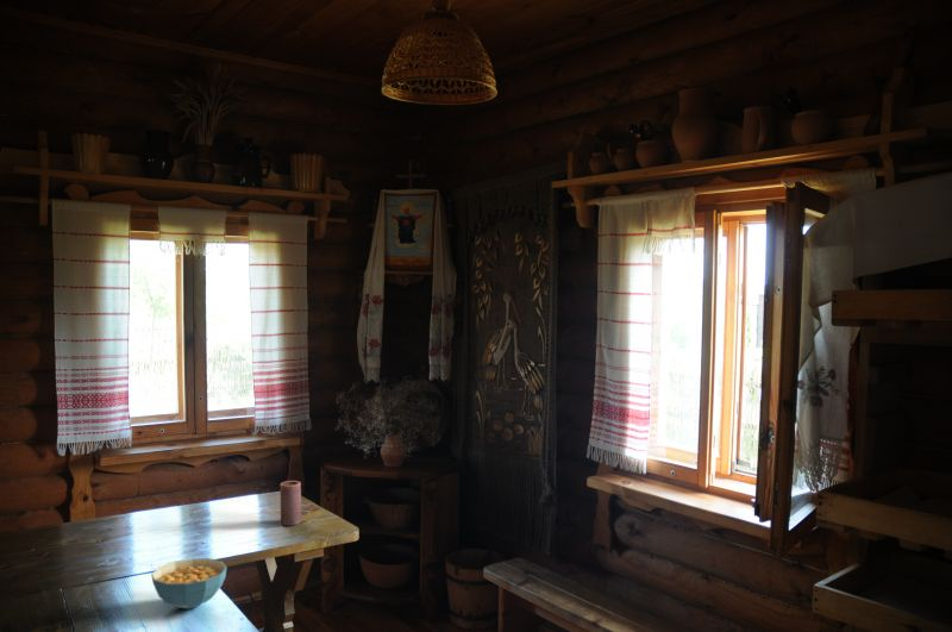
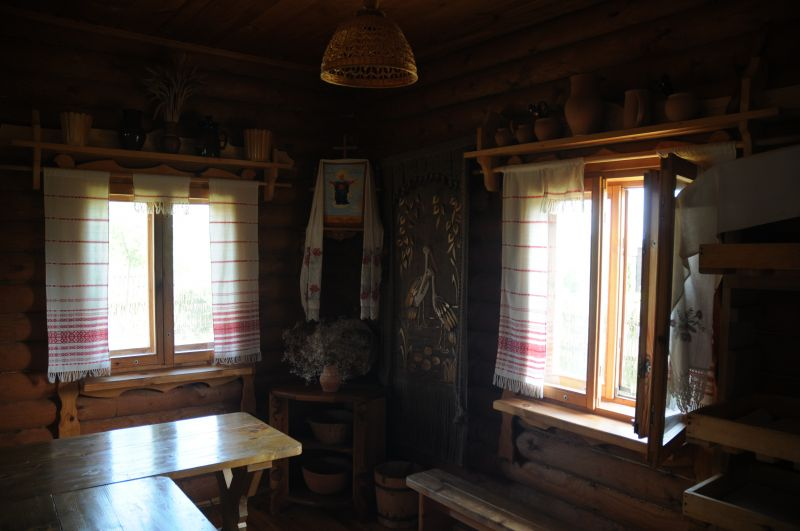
- cereal bowl [150,557,228,611]
- candle [280,480,303,526]
